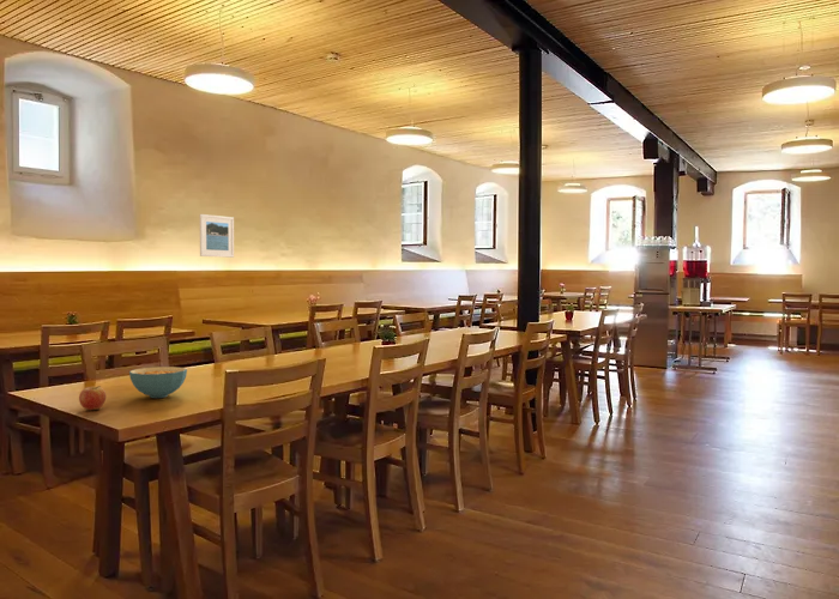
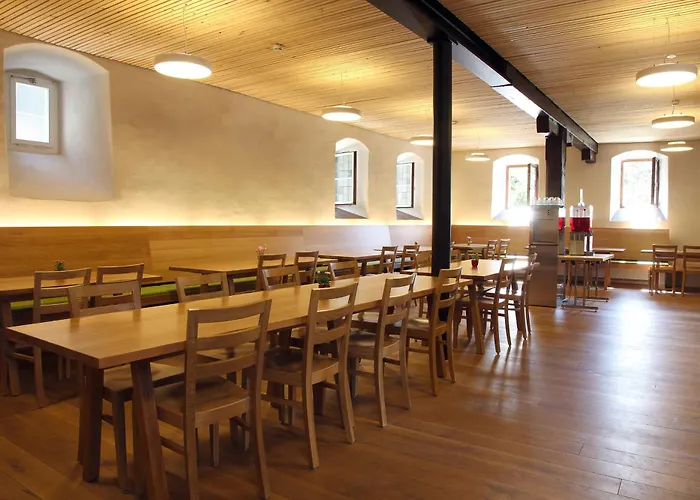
- cereal bowl [128,365,188,399]
- fruit [78,385,107,411]
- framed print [199,213,235,259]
